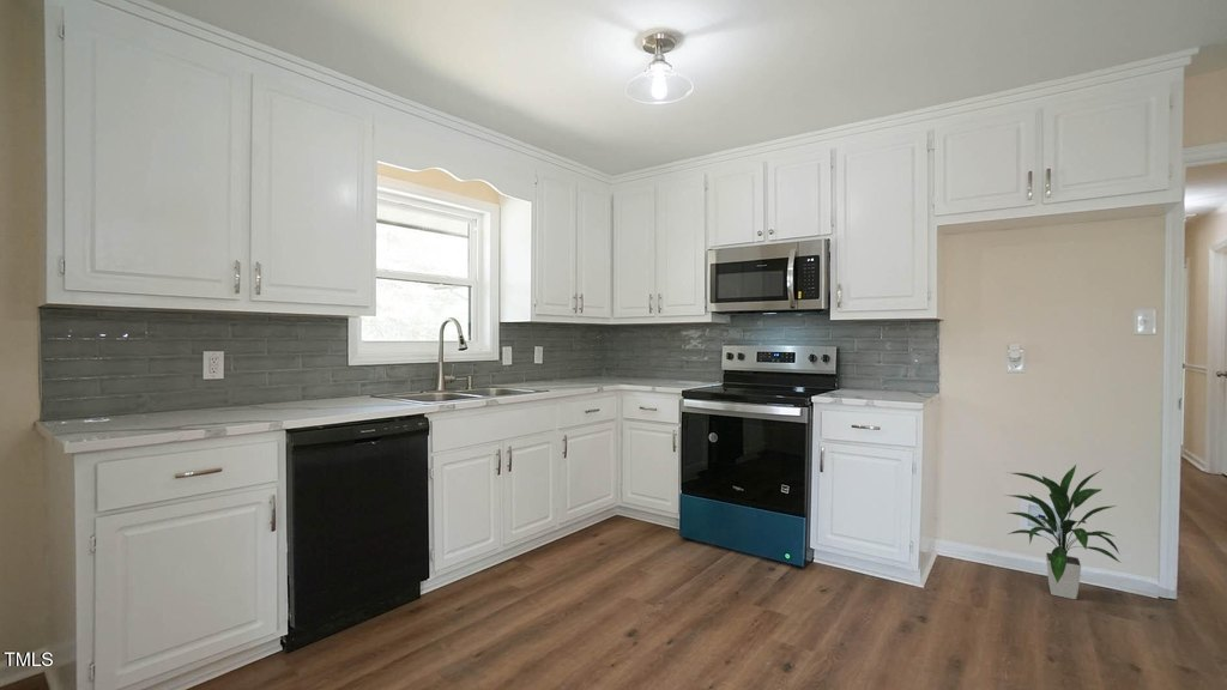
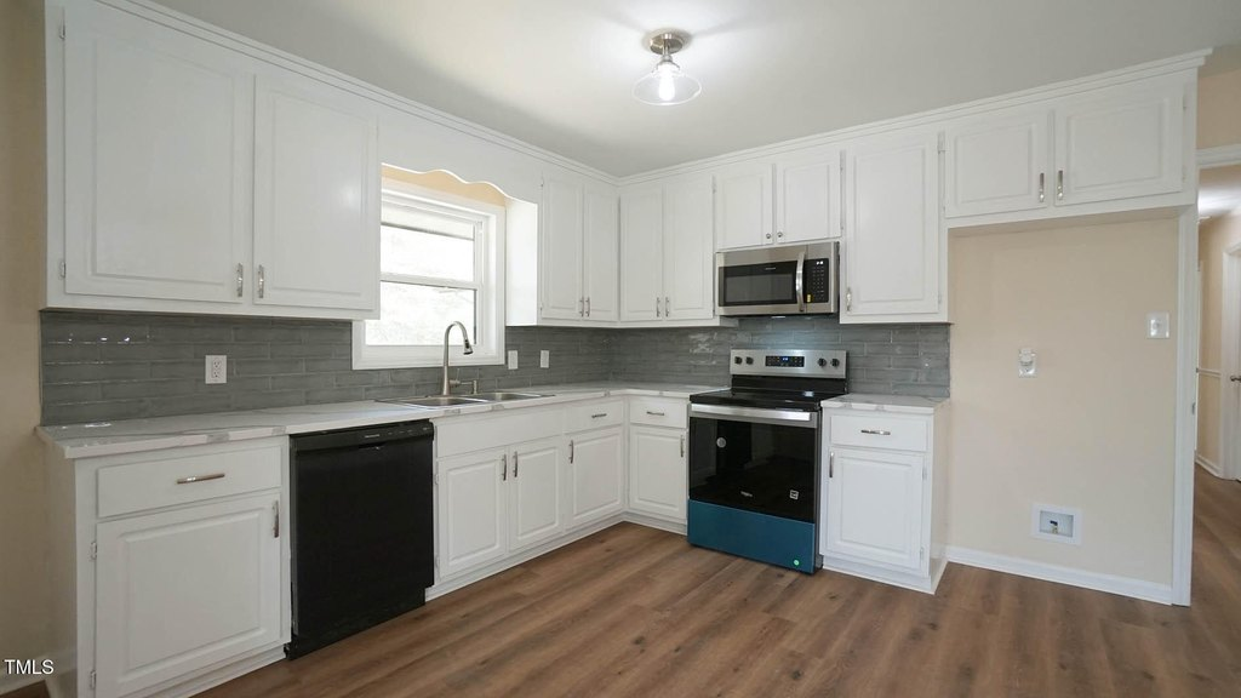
- indoor plant [1004,464,1120,600]
